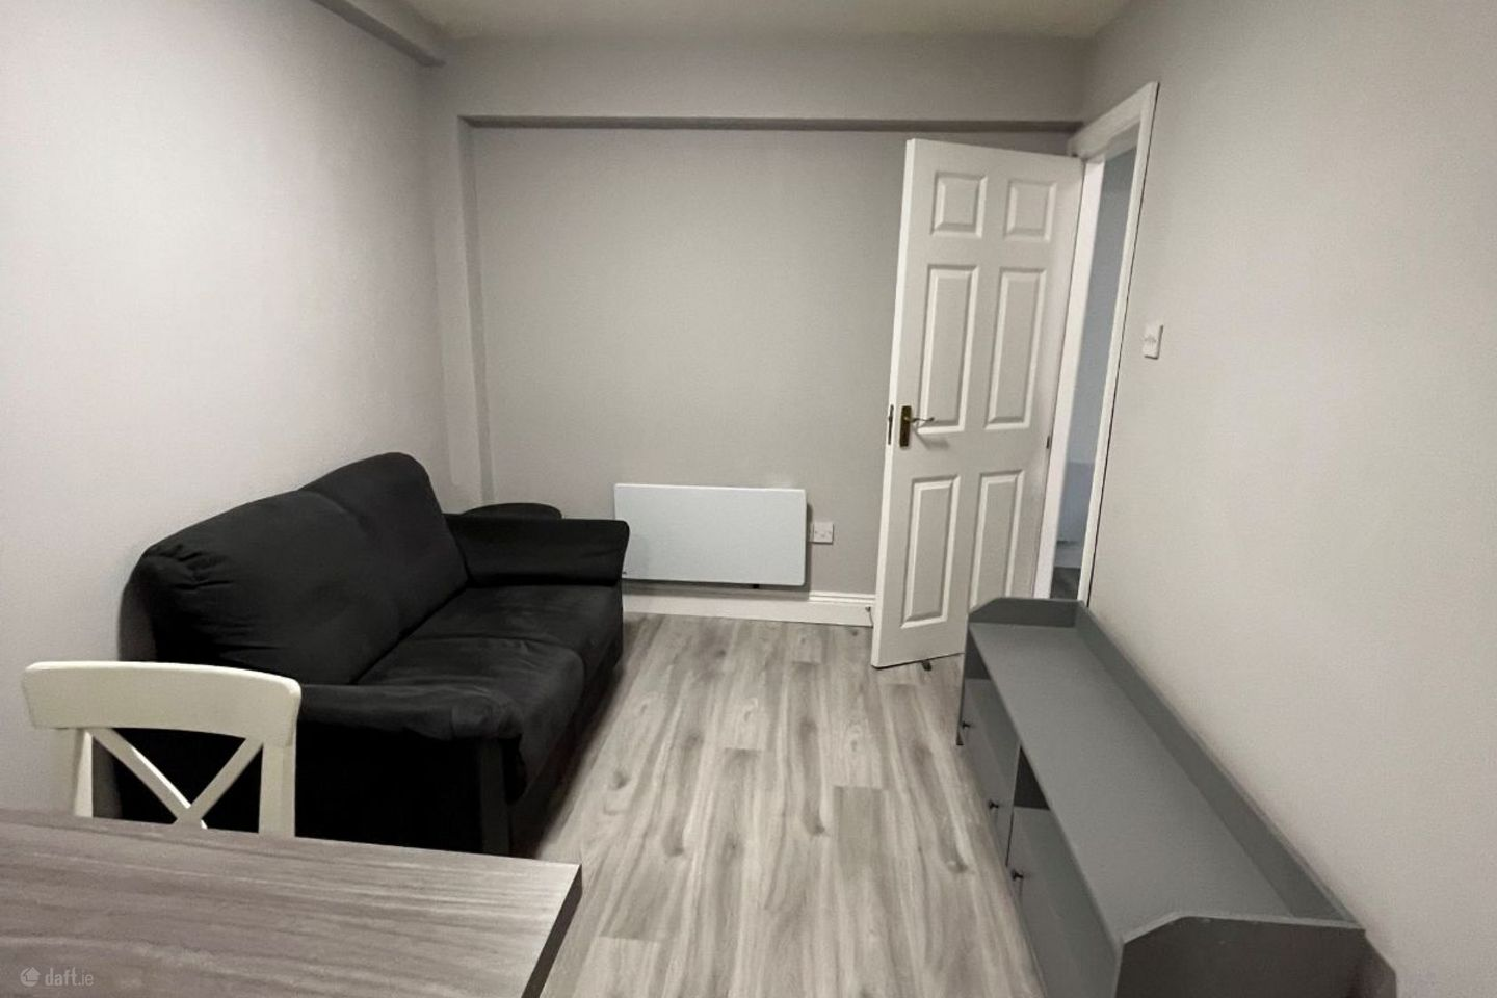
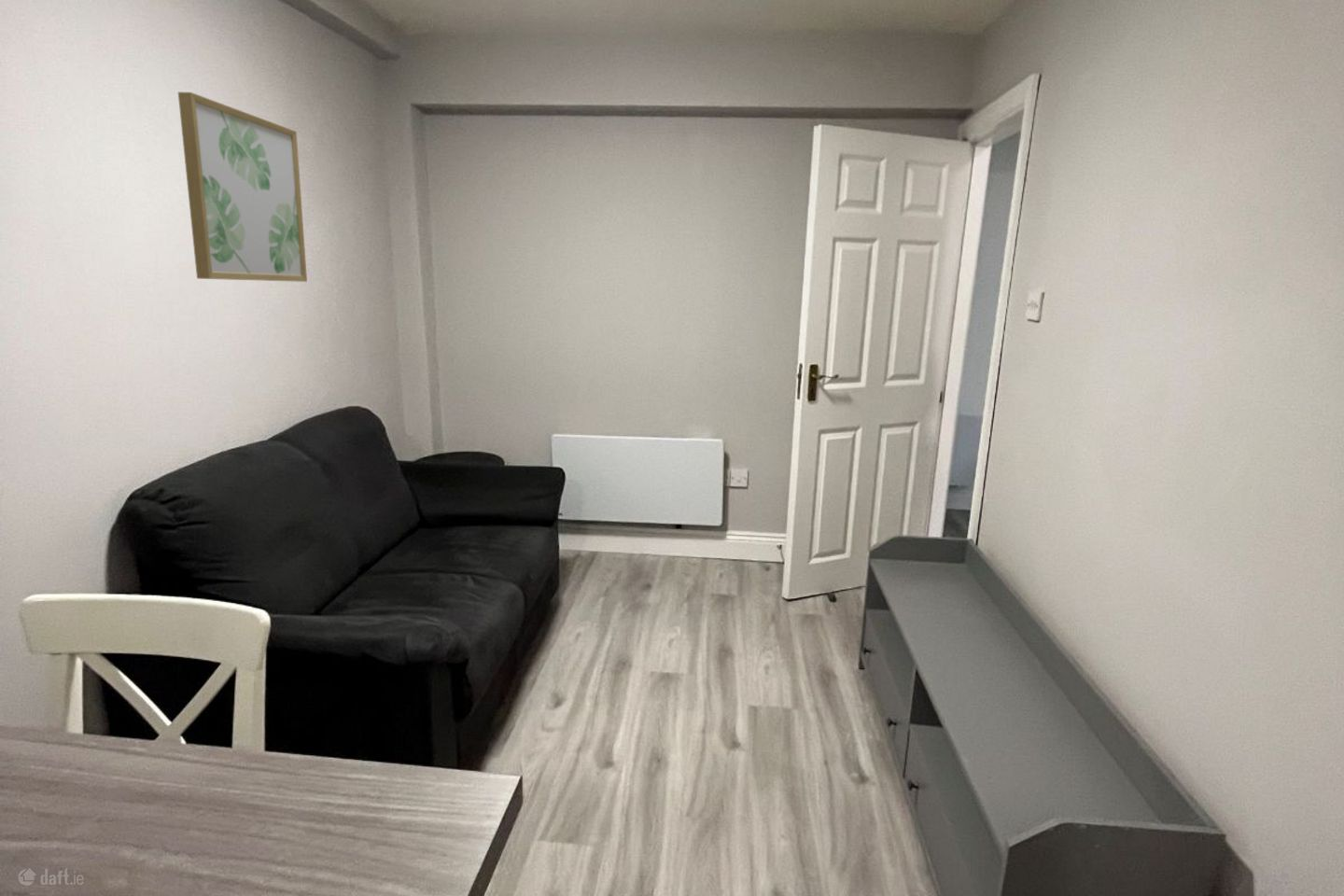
+ wall art [177,91,308,283]
